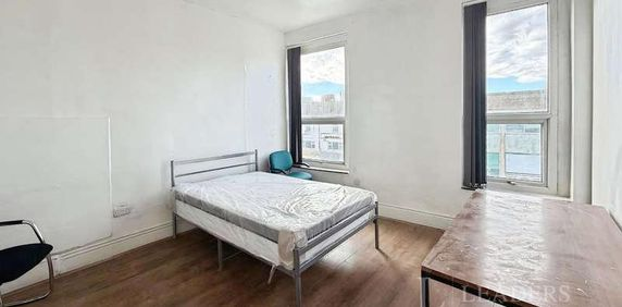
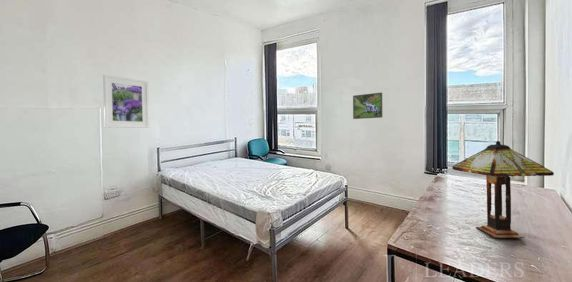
+ table lamp [451,140,555,239]
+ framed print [352,91,383,120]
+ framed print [102,74,150,129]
